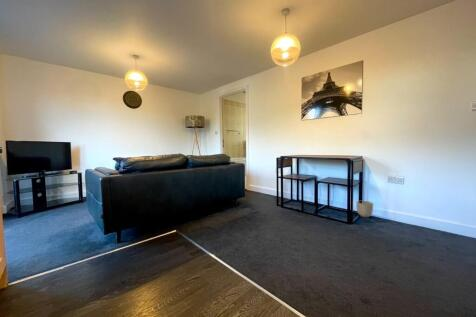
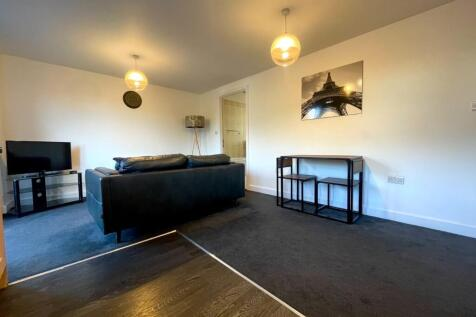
- planter [355,200,374,218]
